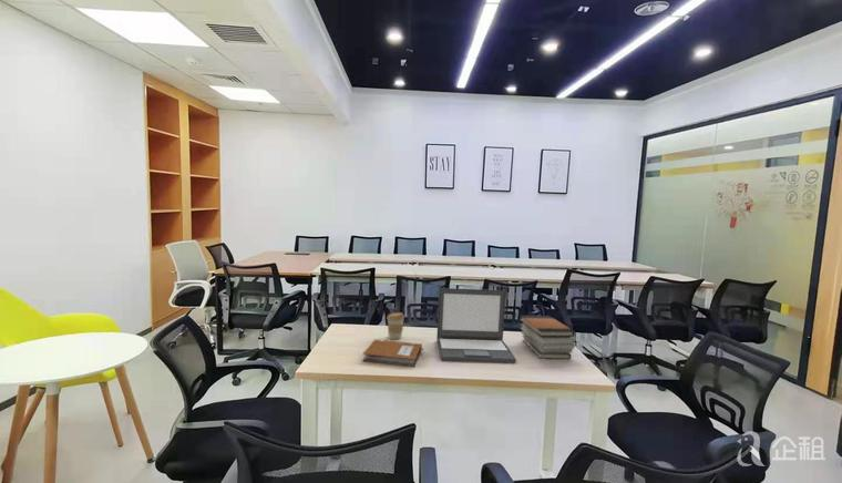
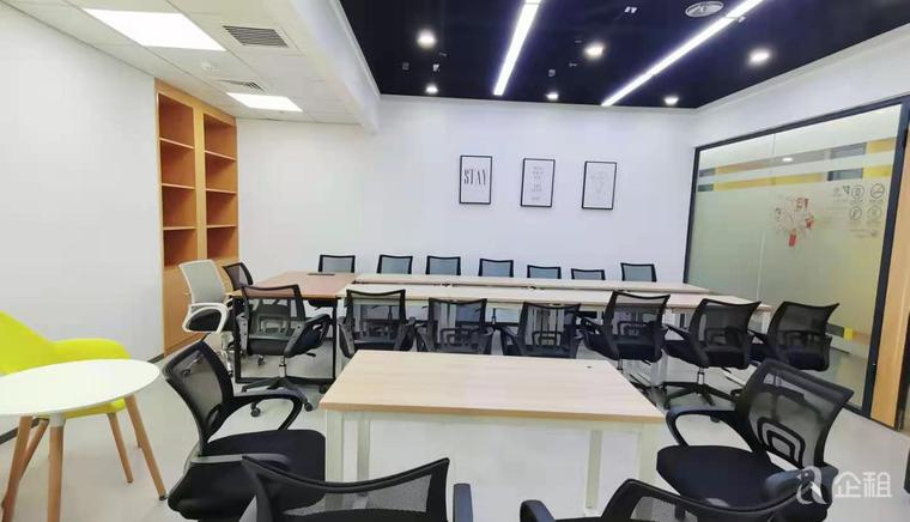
- laptop [435,287,517,364]
- coffee cup [386,311,405,340]
- book stack [518,315,576,360]
- notebook [361,338,424,368]
